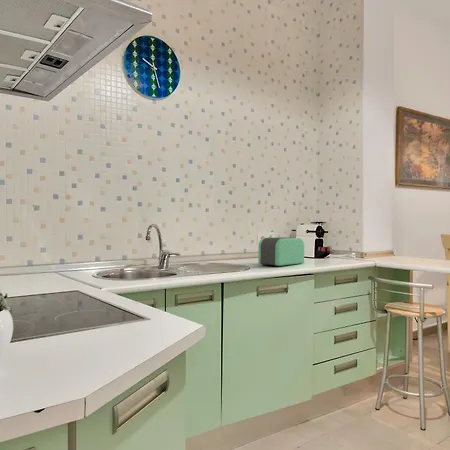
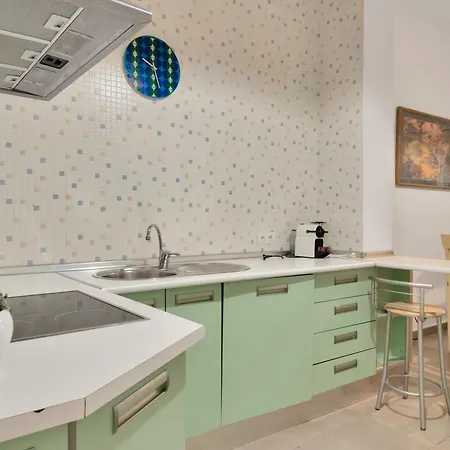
- toaster [257,236,305,268]
